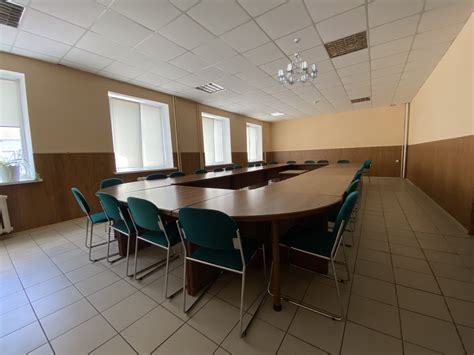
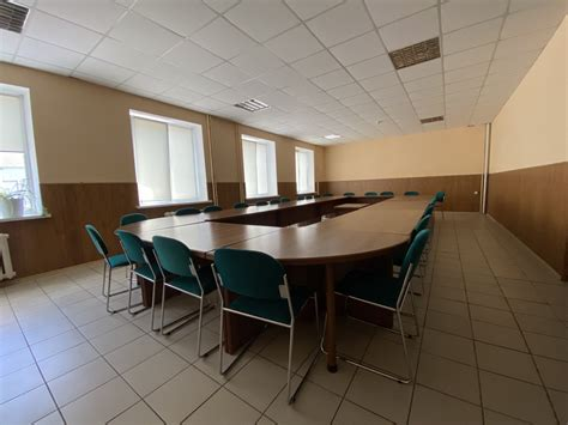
- chandelier [277,38,319,88]
